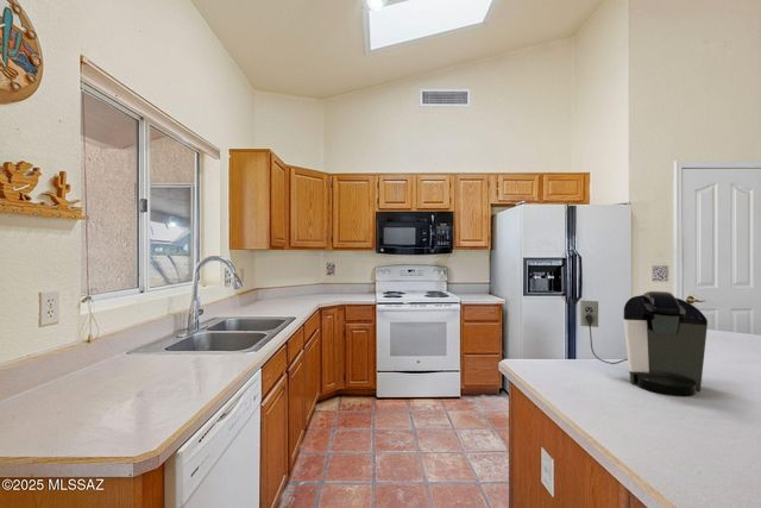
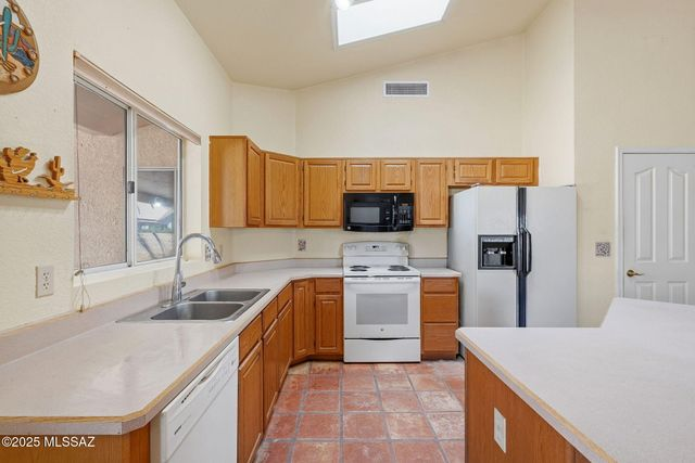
- coffee maker [579,290,709,397]
